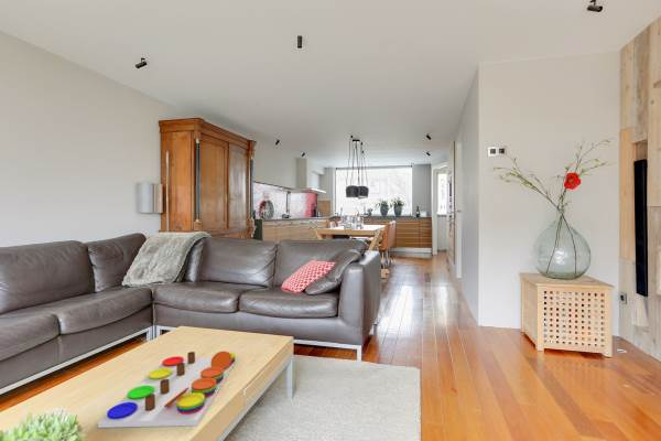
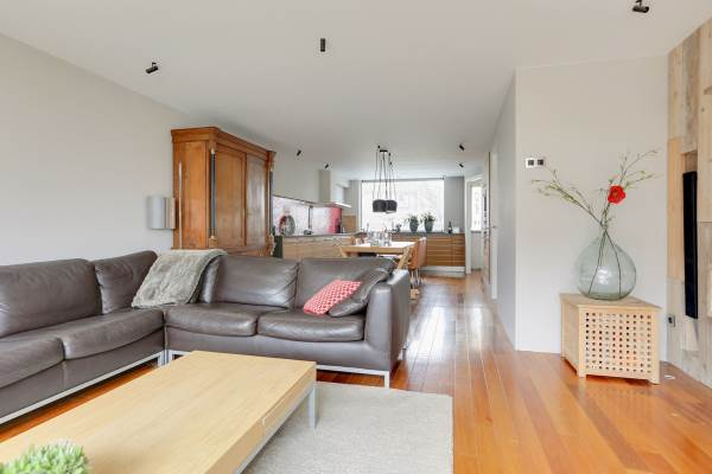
- board game [97,351,238,429]
